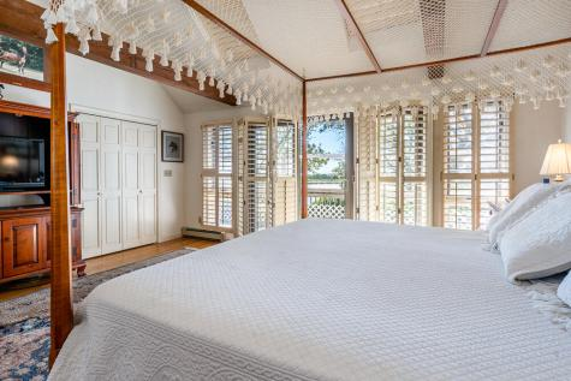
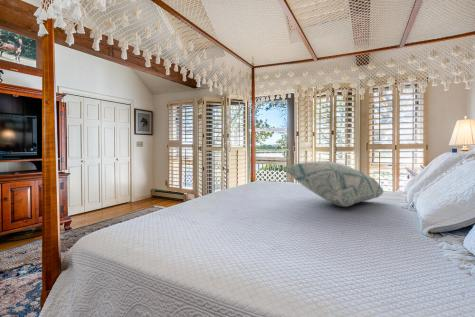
+ decorative pillow [282,160,385,208]
